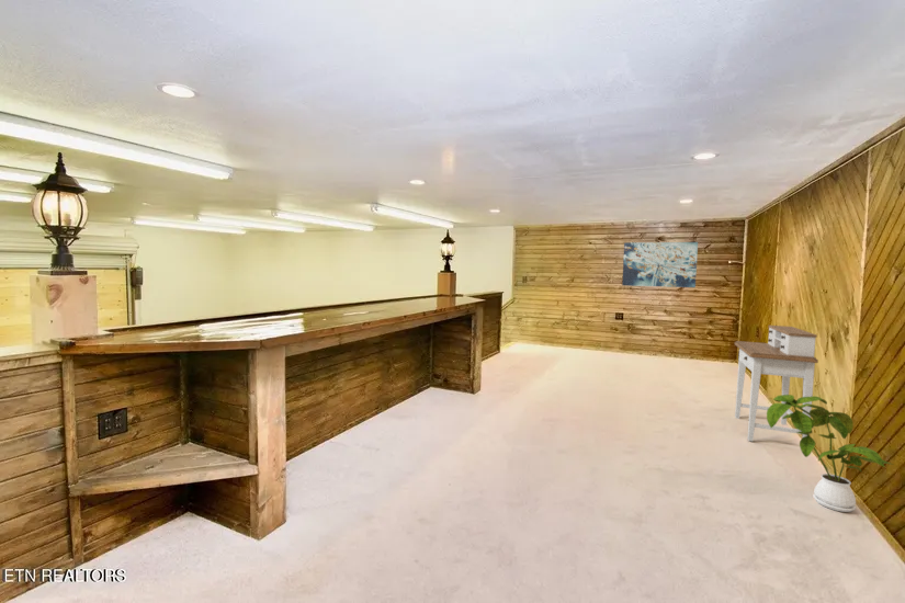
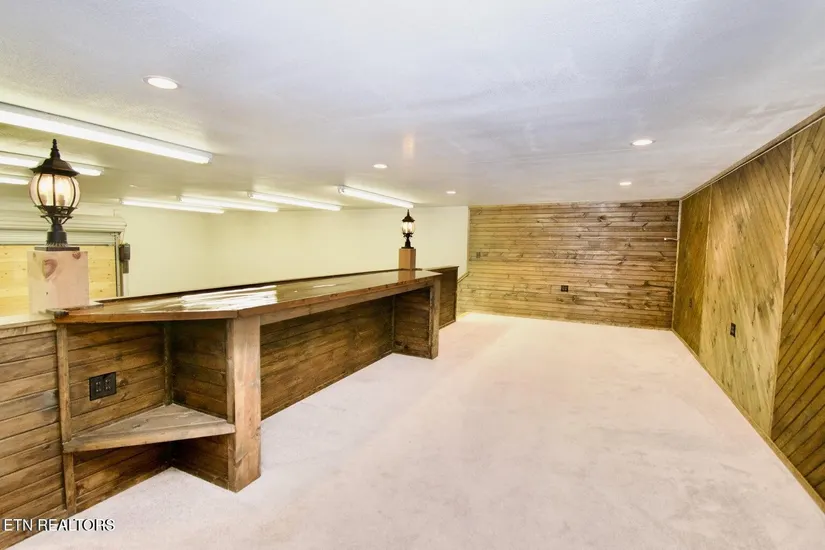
- desk [734,325,819,442]
- house plant [766,394,895,513]
- wall art [621,241,699,288]
